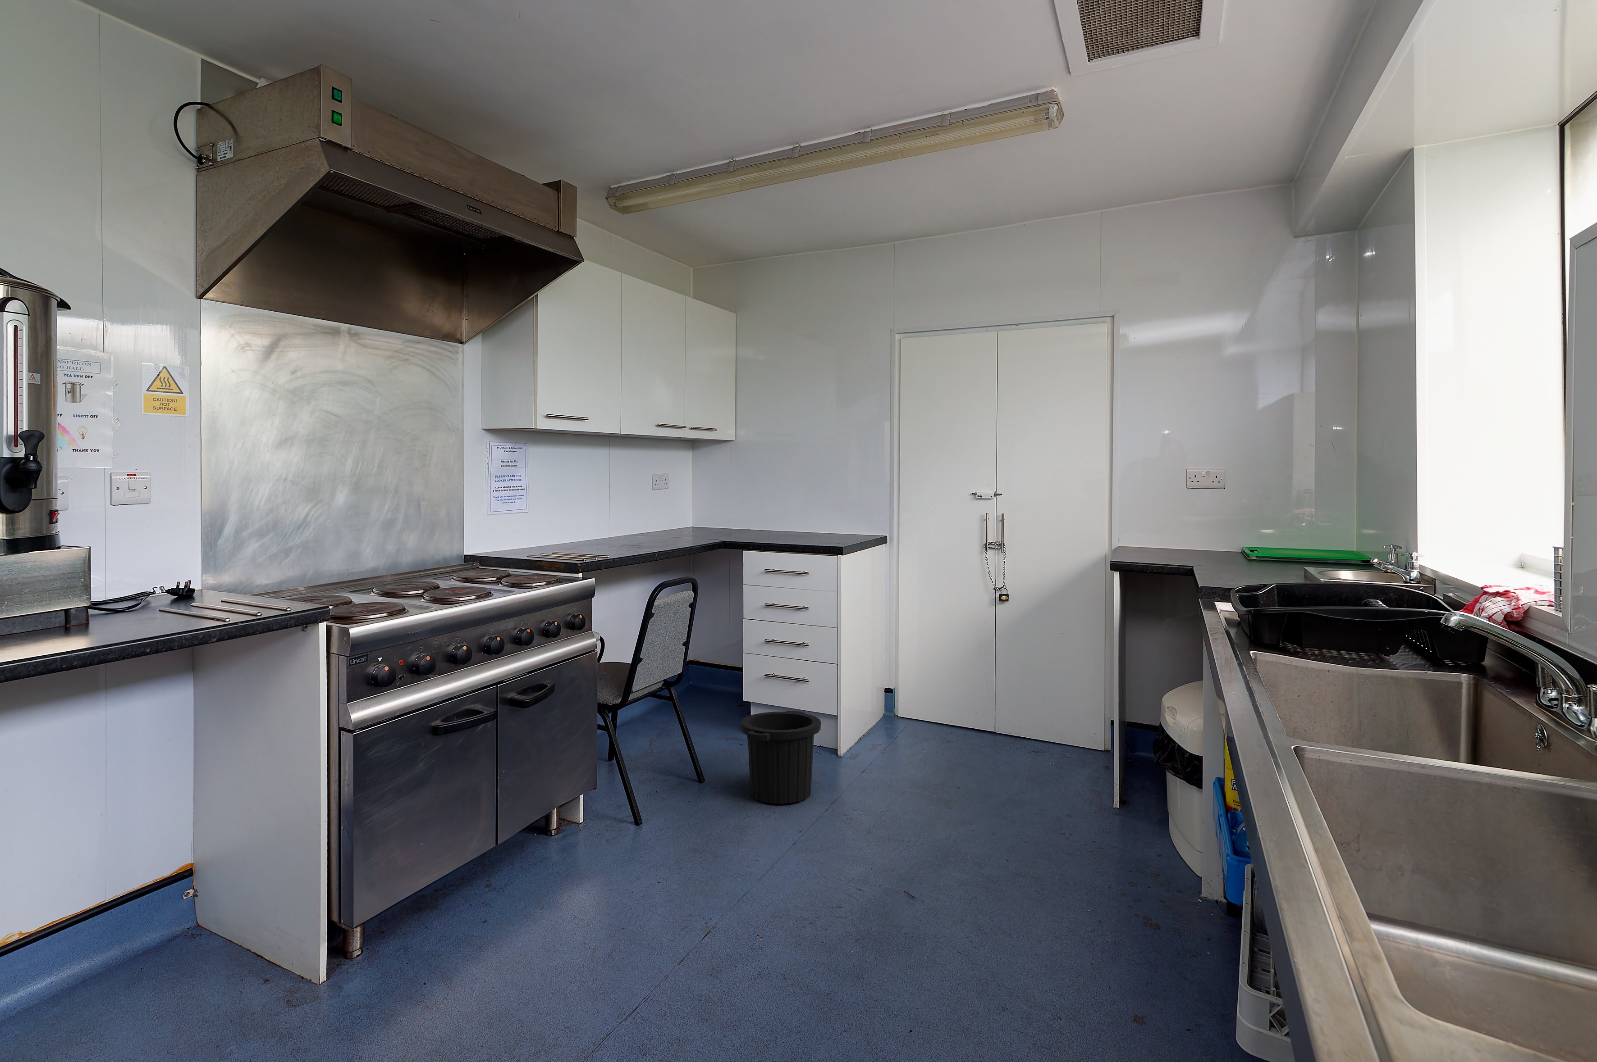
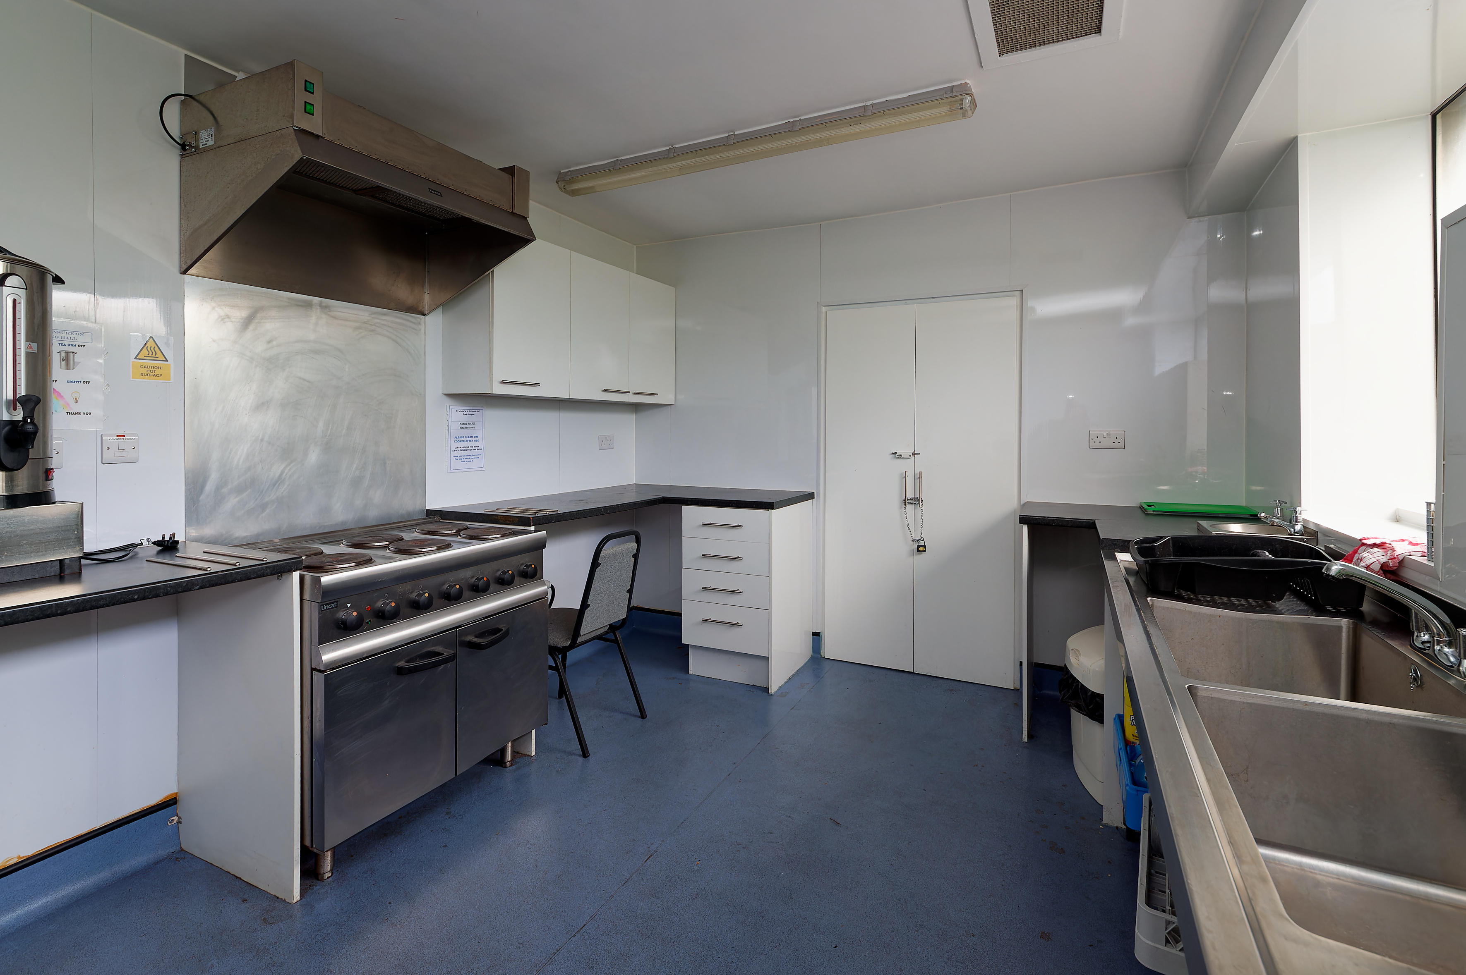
- trash can [741,710,822,805]
